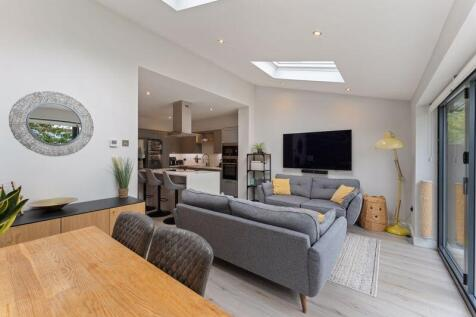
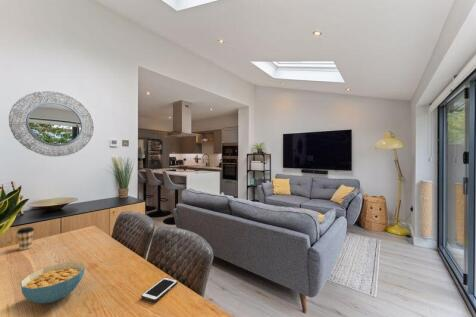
+ cell phone [140,276,179,302]
+ cereal bowl [20,261,86,304]
+ coffee cup [16,226,35,251]
